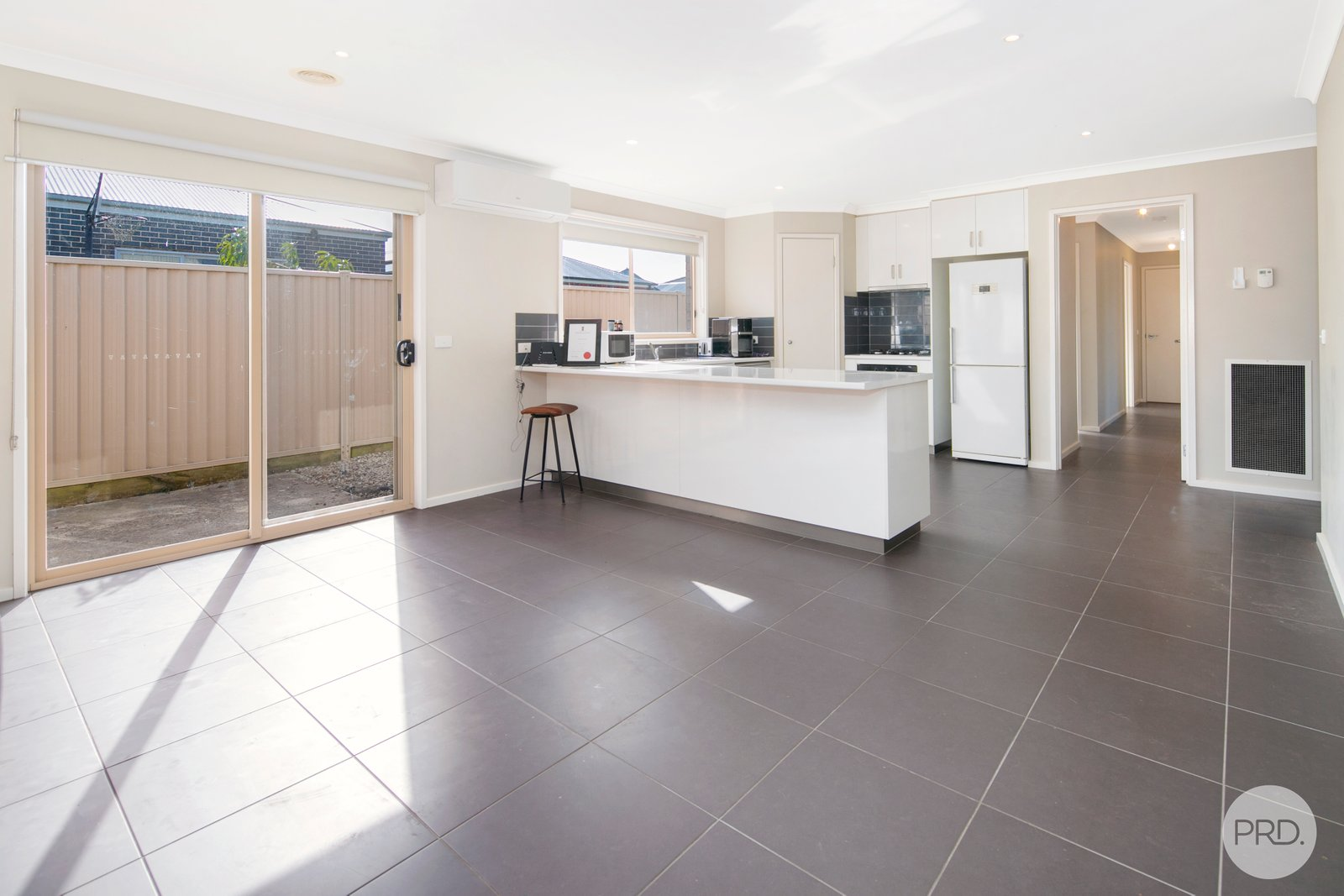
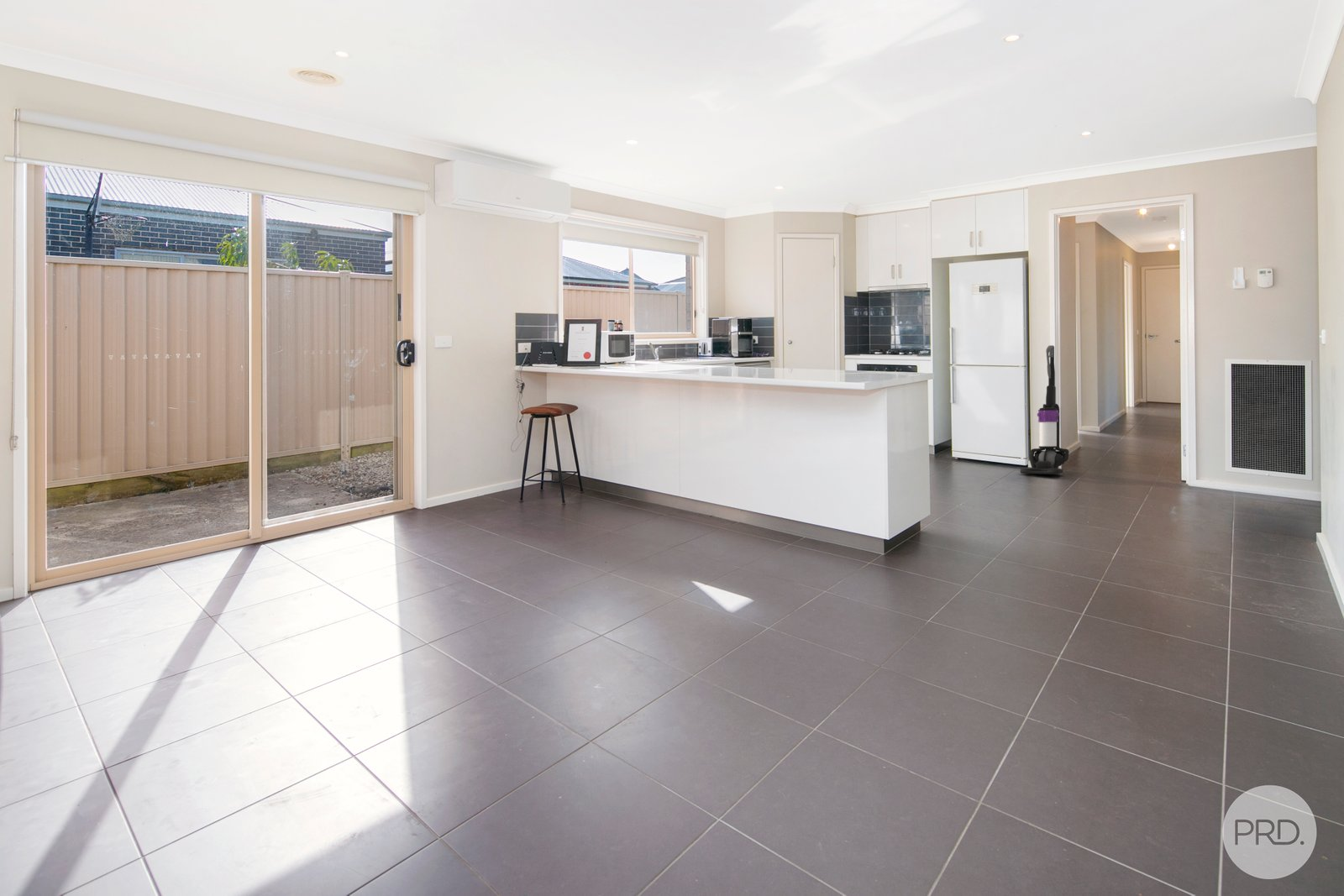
+ vacuum cleaner [1020,344,1070,475]
